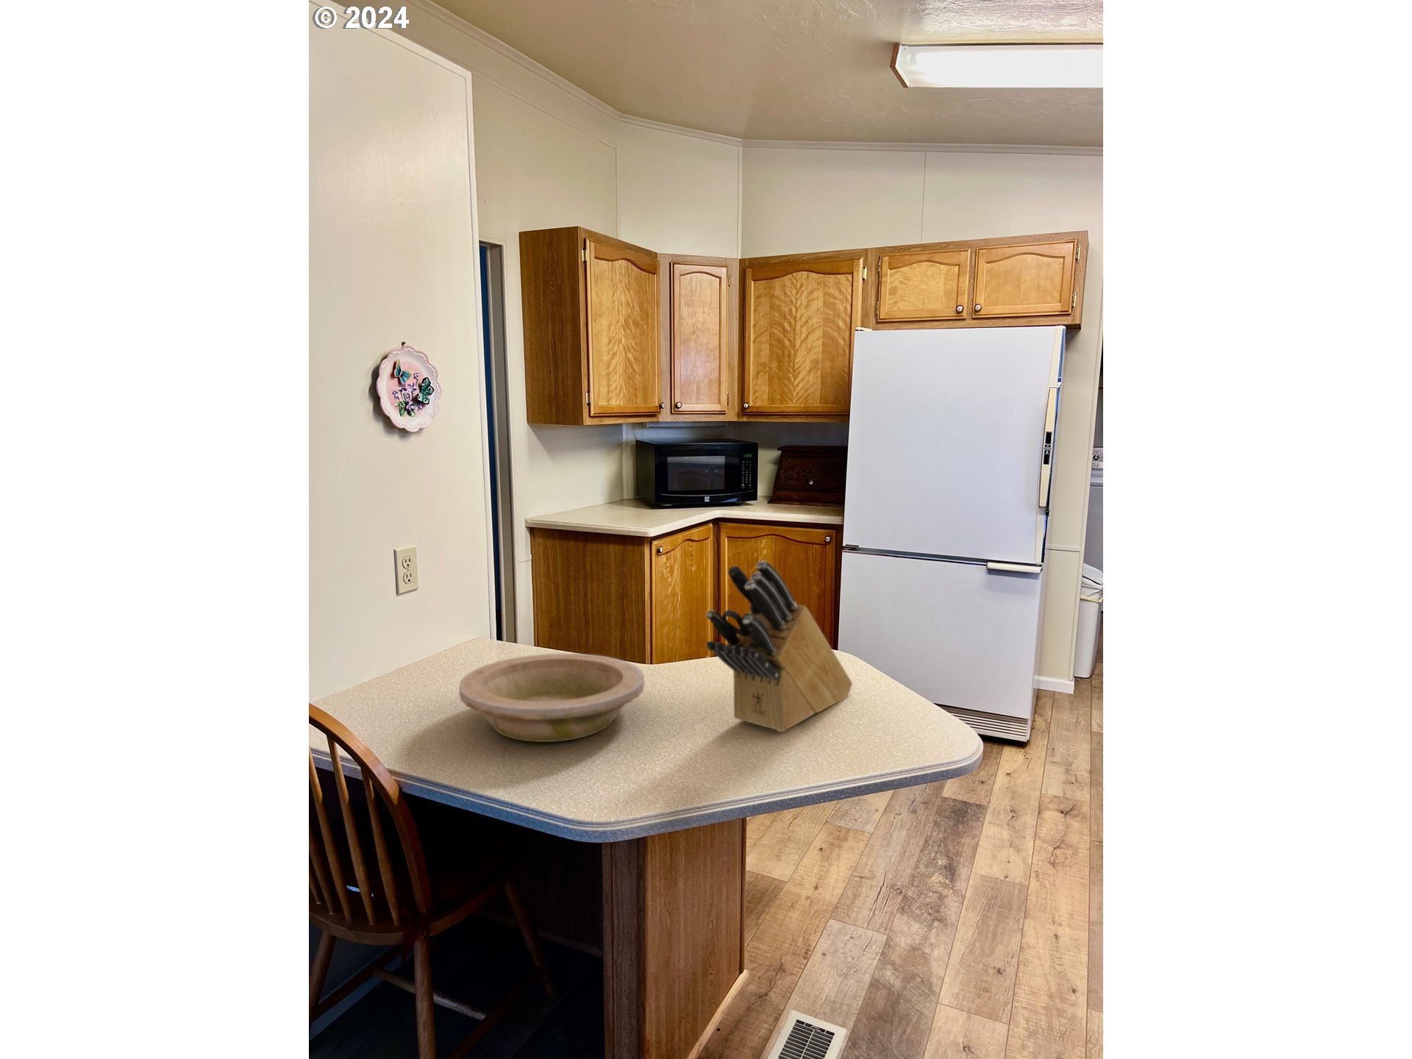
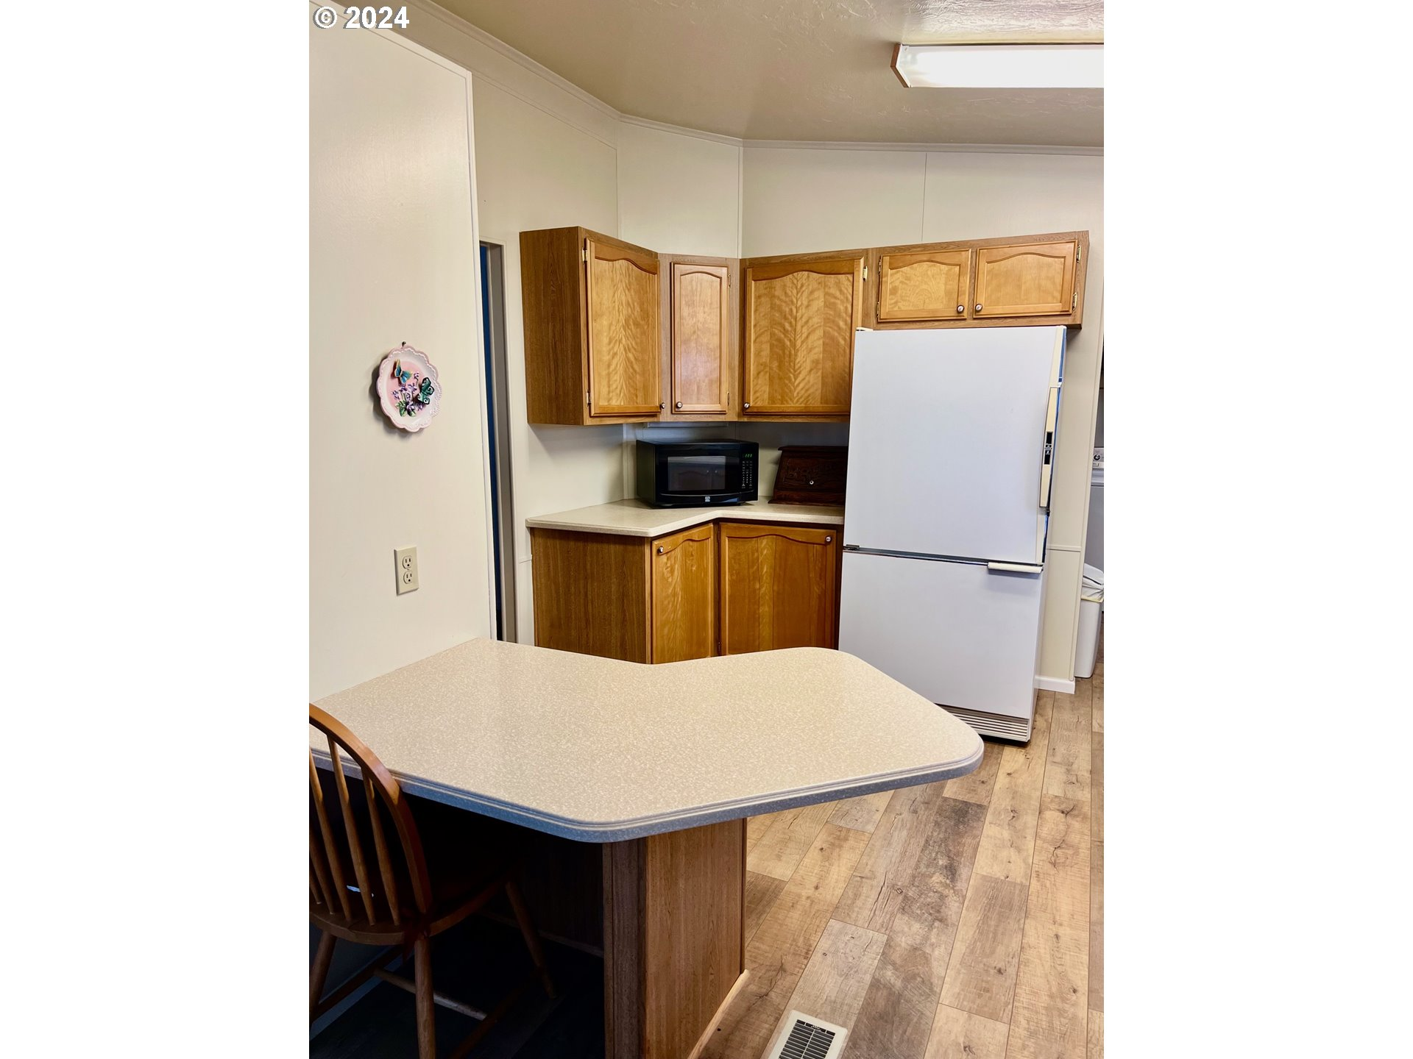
- bowl [458,653,645,743]
- knife block [705,560,853,732]
